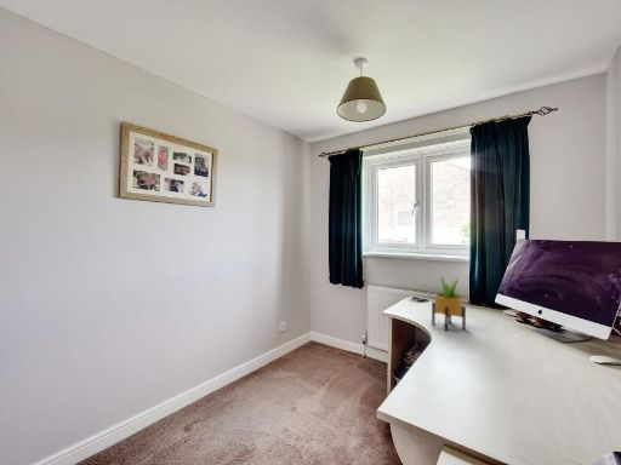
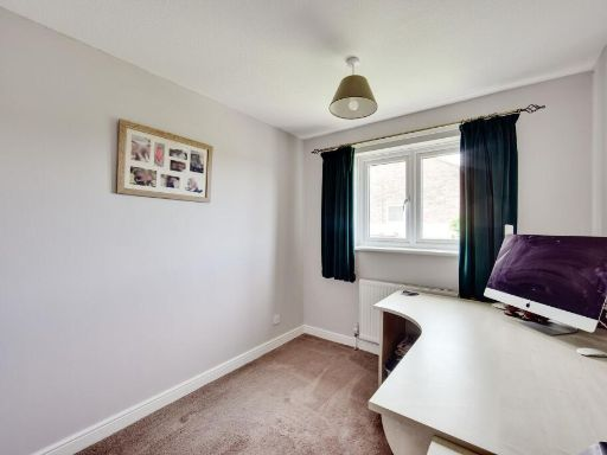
- potted plant [431,274,467,332]
